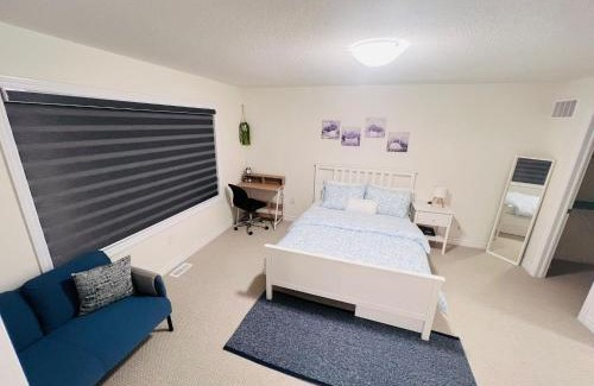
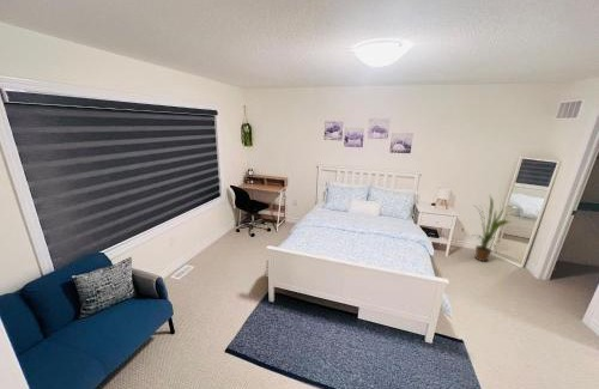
+ house plant [470,194,519,263]
